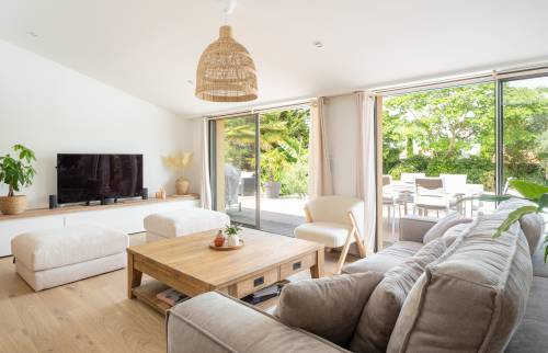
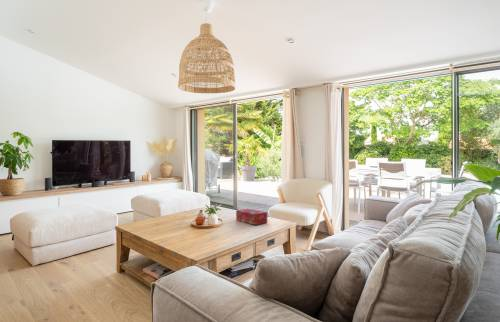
+ tissue box [235,208,268,226]
